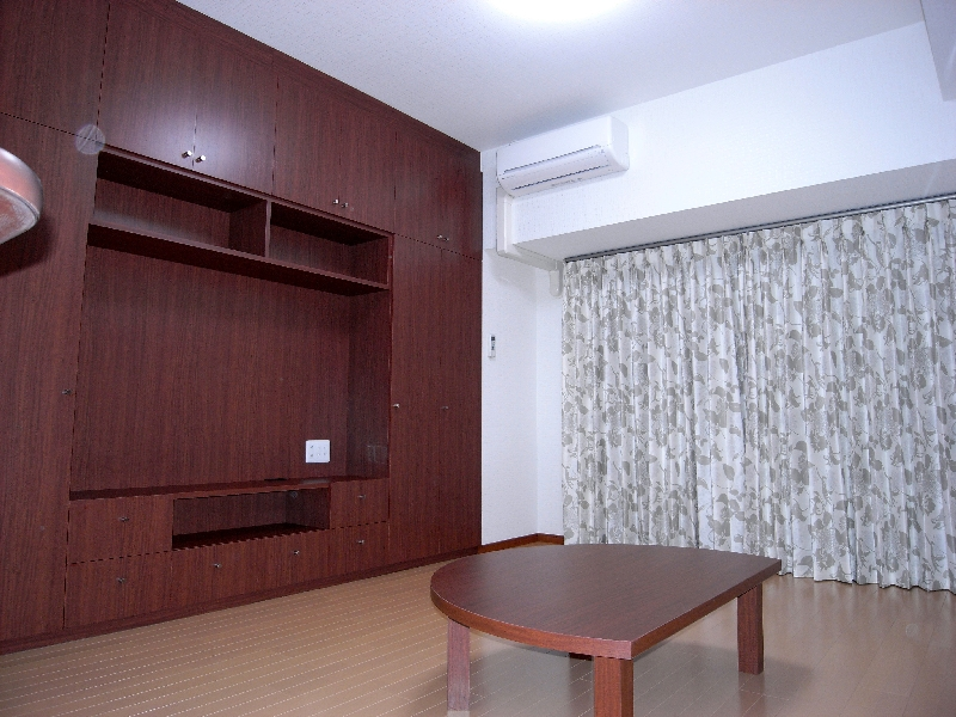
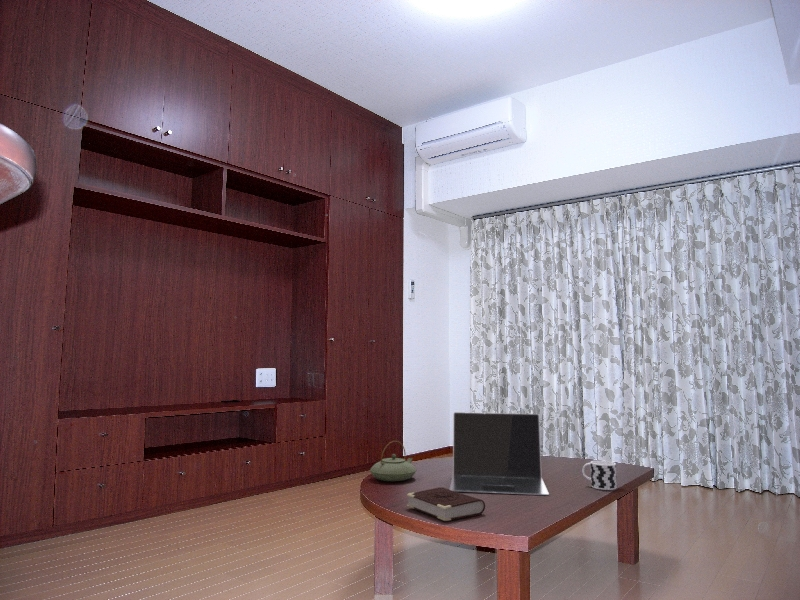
+ cup [581,460,618,491]
+ teapot [369,440,418,482]
+ laptop [449,411,550,496]
+ book [406,486,486,522]
